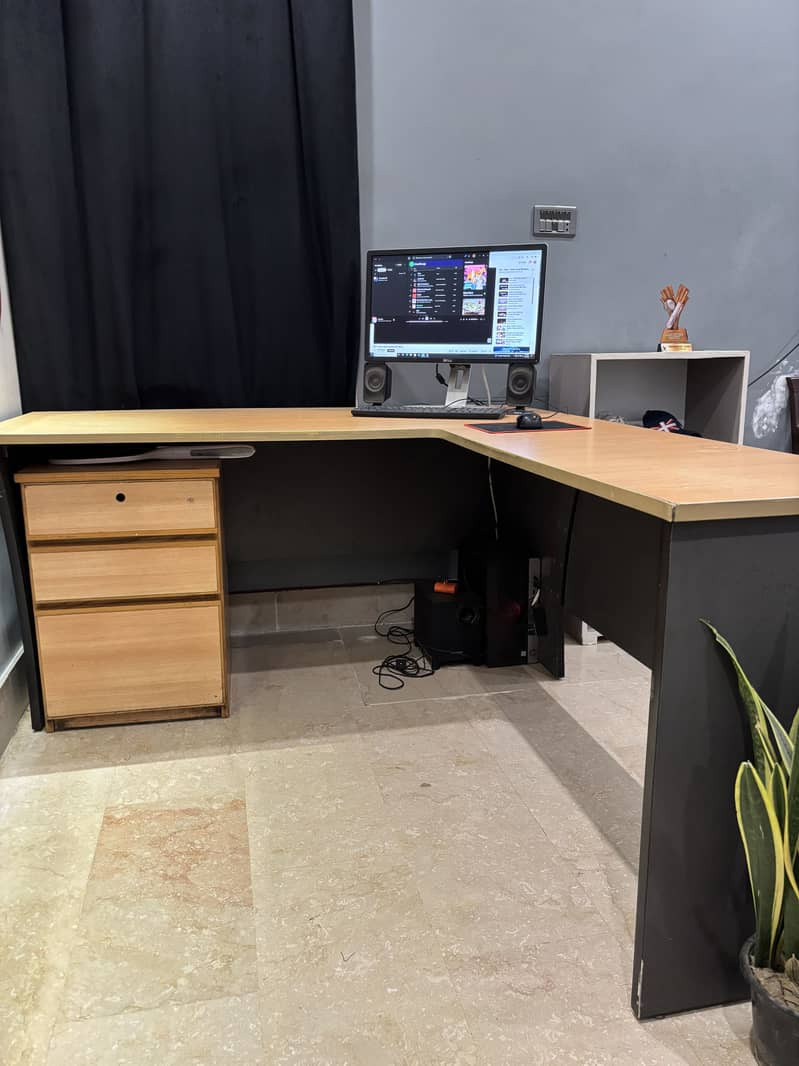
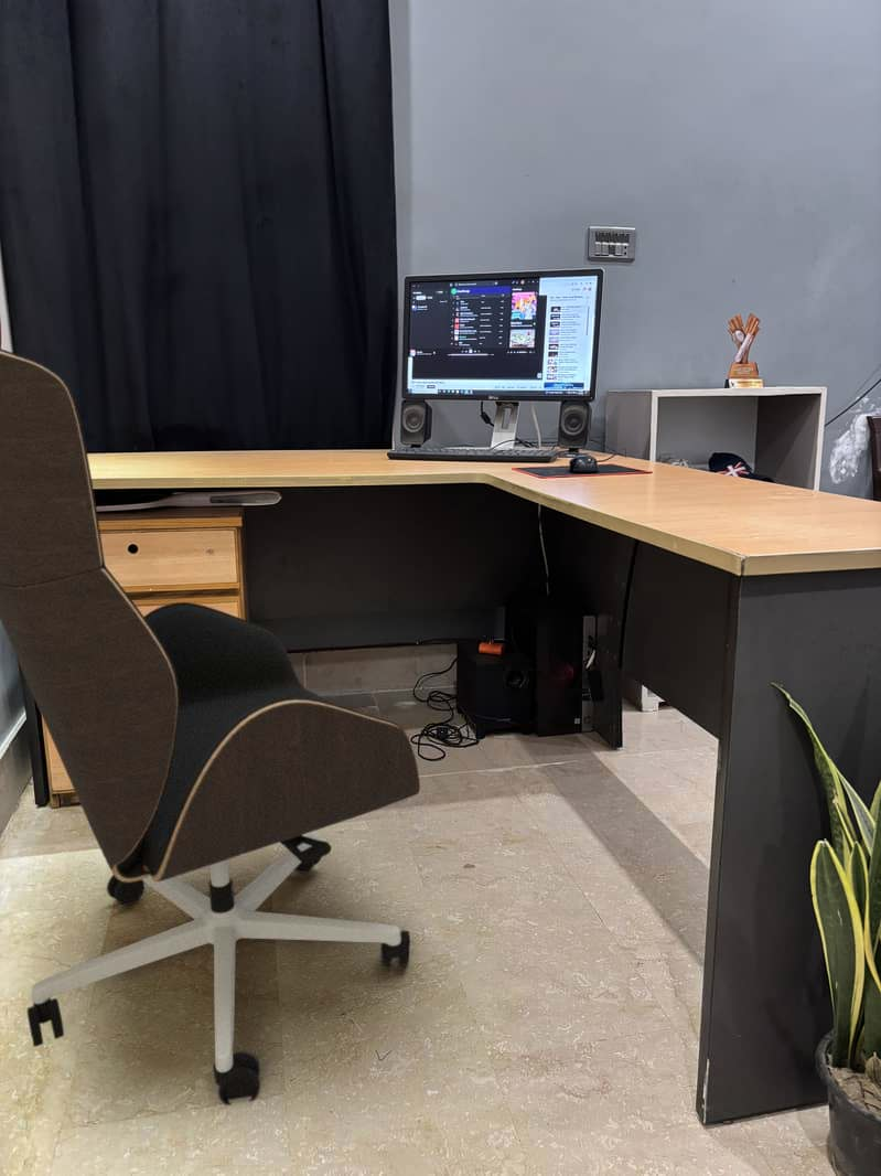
+ office chair [0,348,421,1106]
